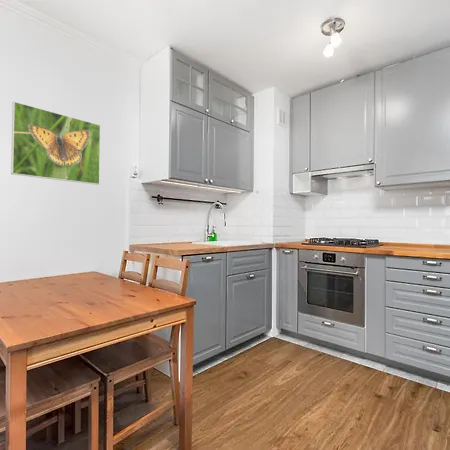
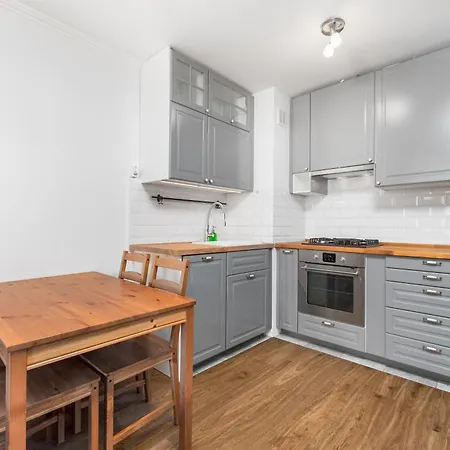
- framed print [10,101,101,186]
